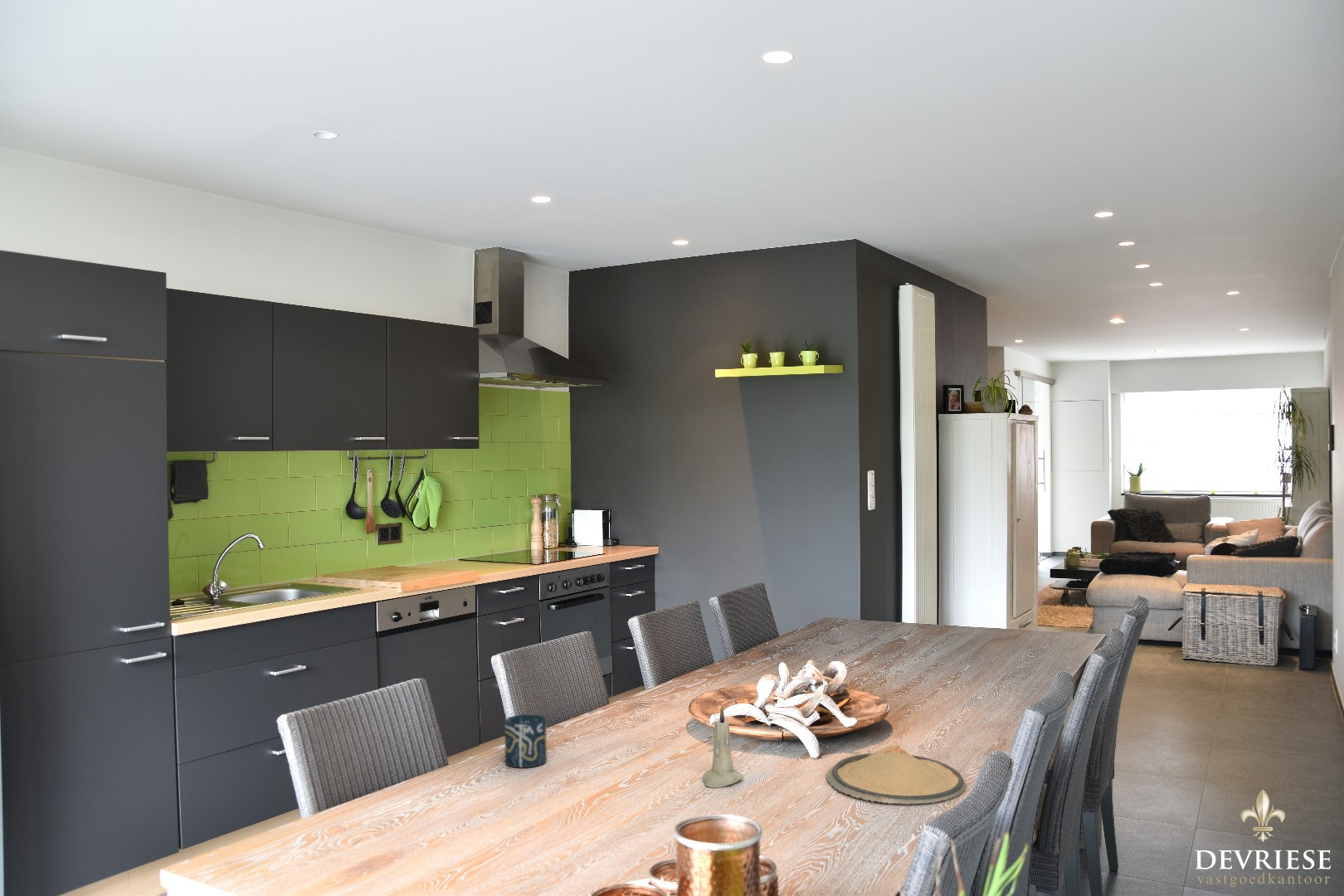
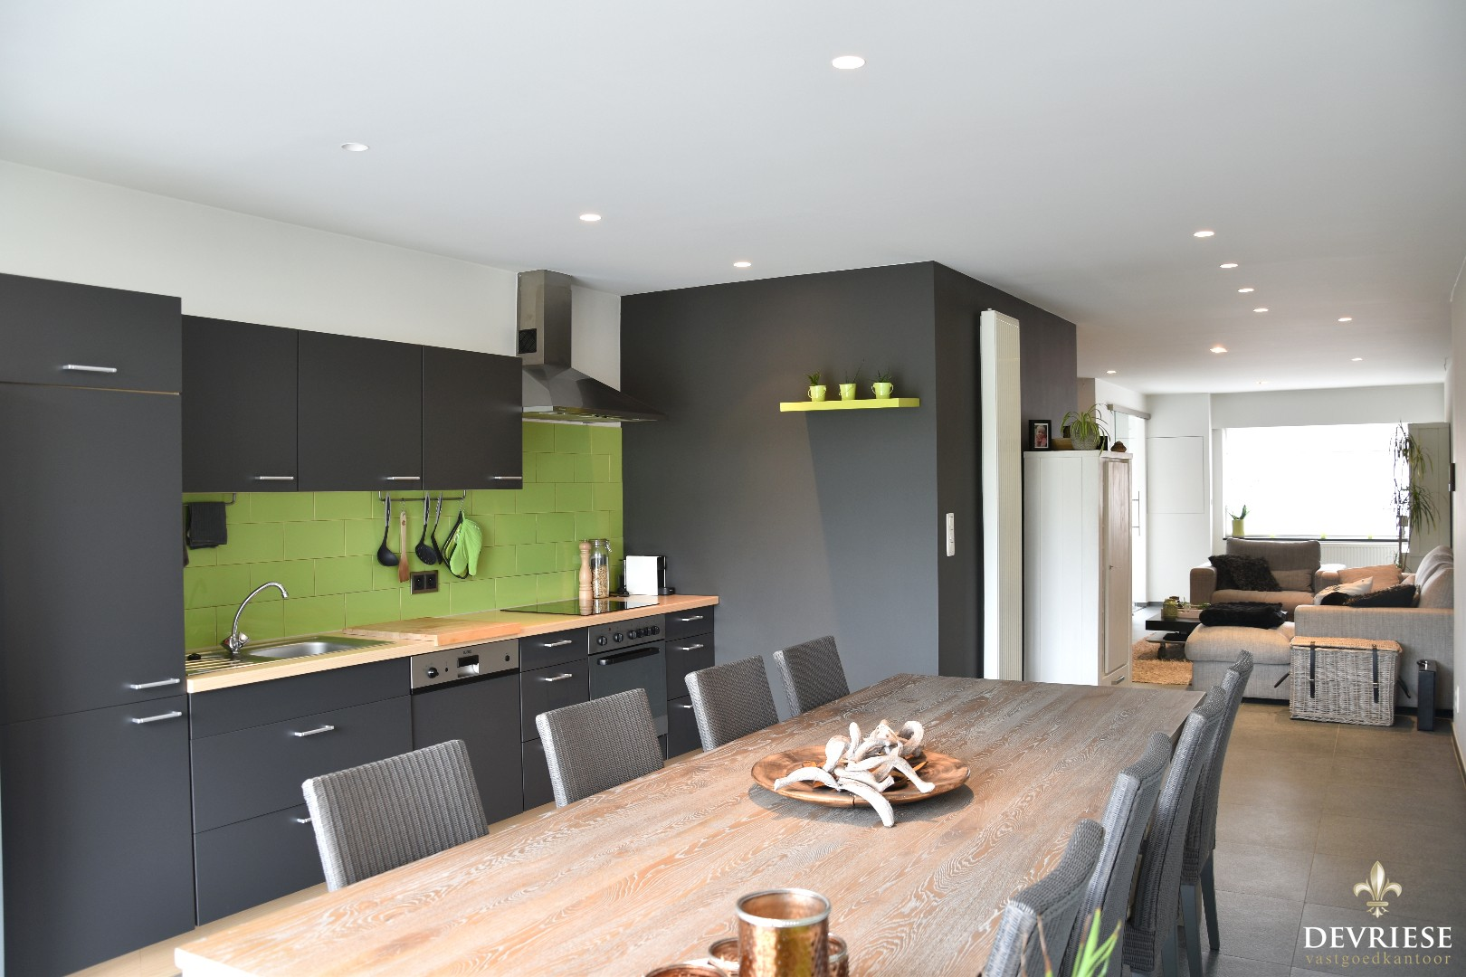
- cup [504,713,548,768]
- candle [702,706,744,788]
- plate [825,744,967,806]
